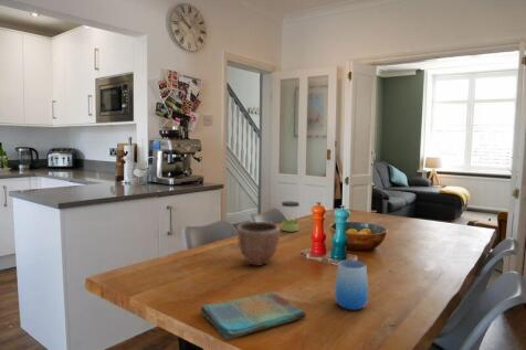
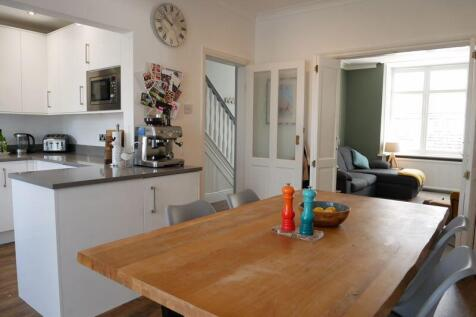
- dish towel [200,290,307,341]
- cup [334,259,369,311]
- decorative bowl [236,221,281,267]
- jar [281,200,301,233]
